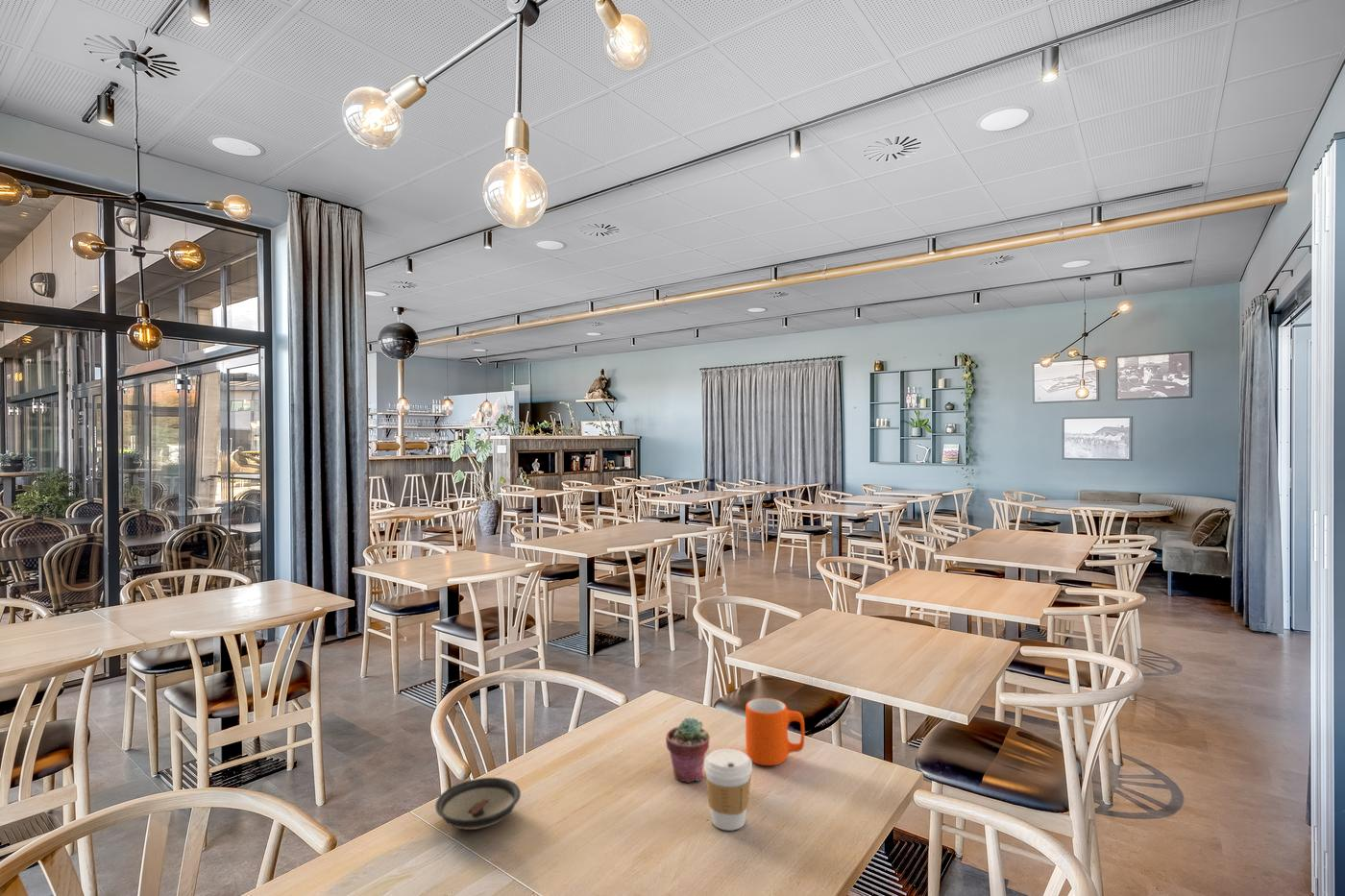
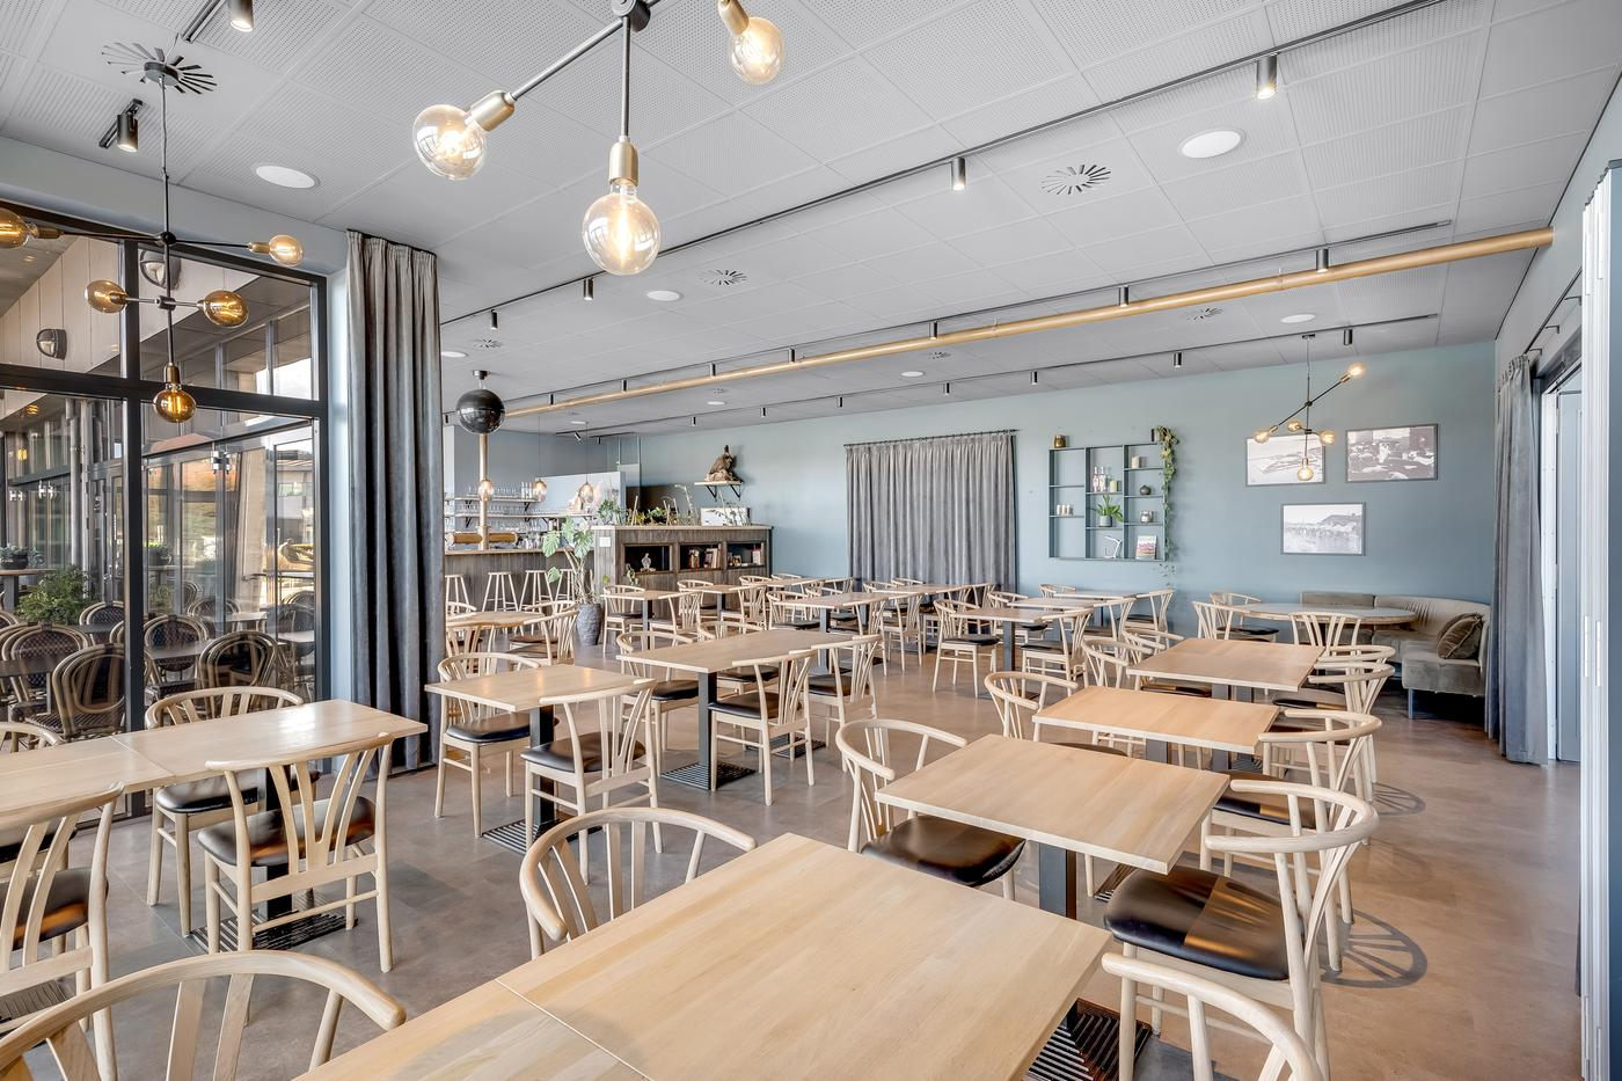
- mug [745,697,805,766]
- coffee cup [703,748,753,832]
- saucer [434,777,522,831]
- potted succulent [665,716,711,784]
